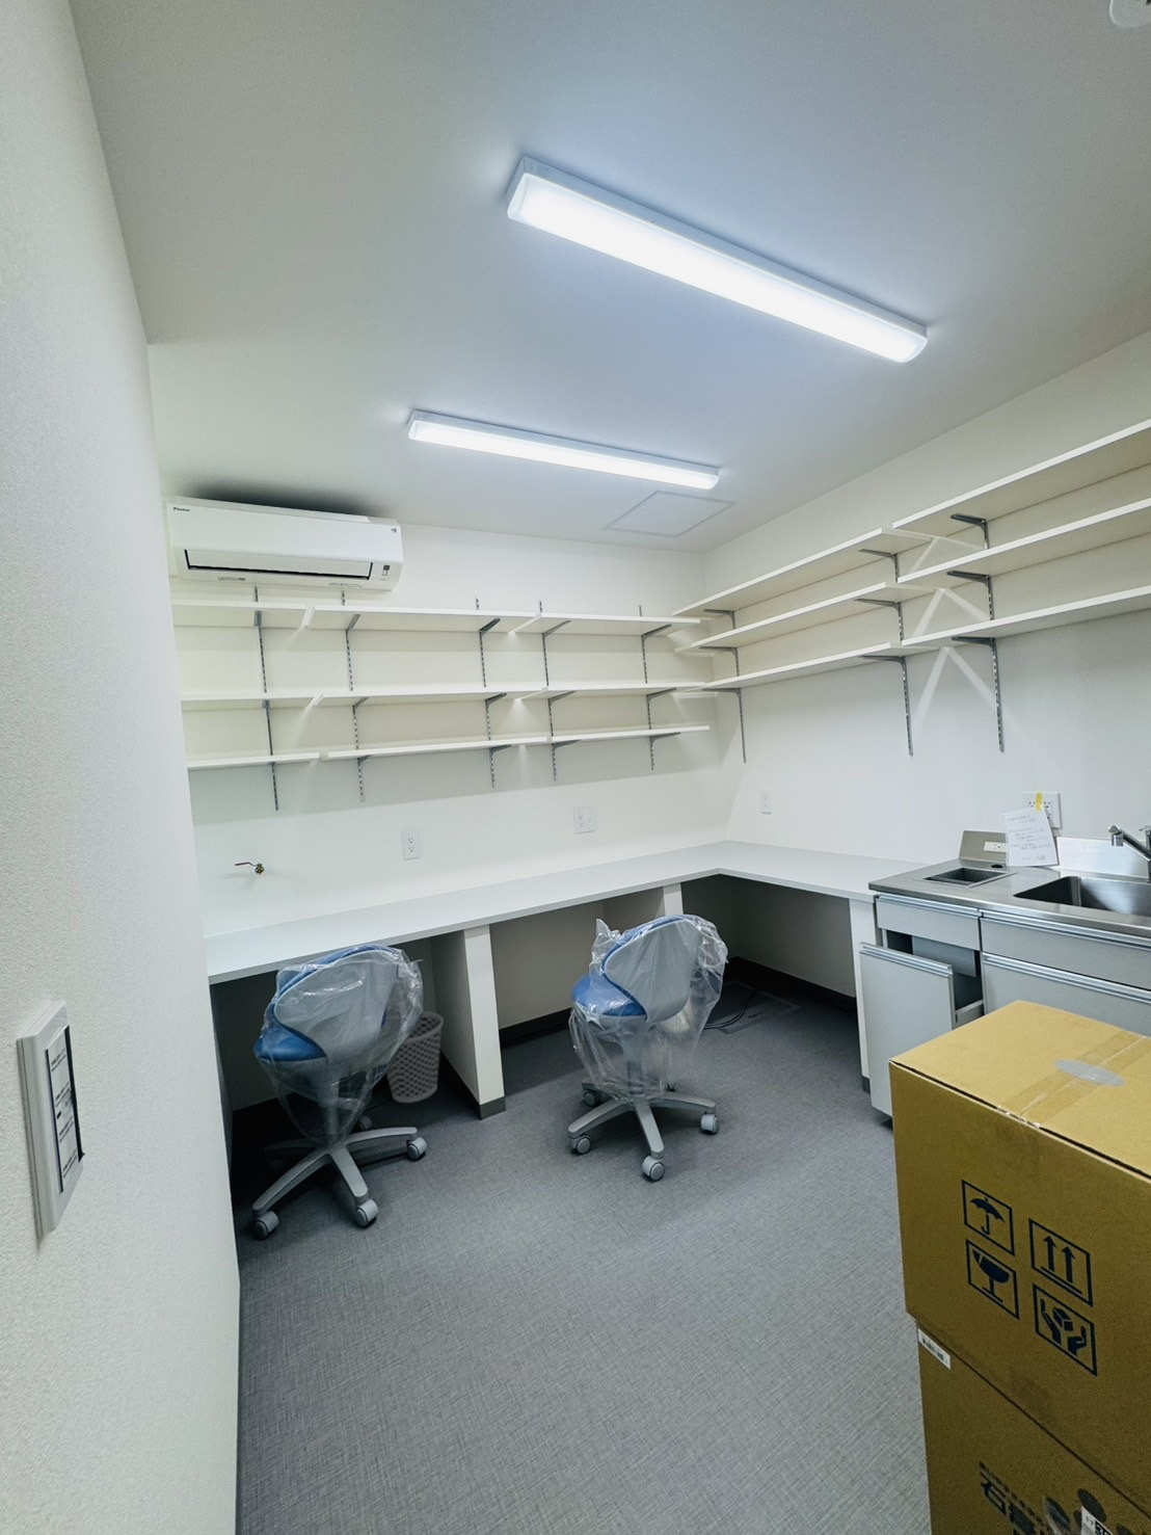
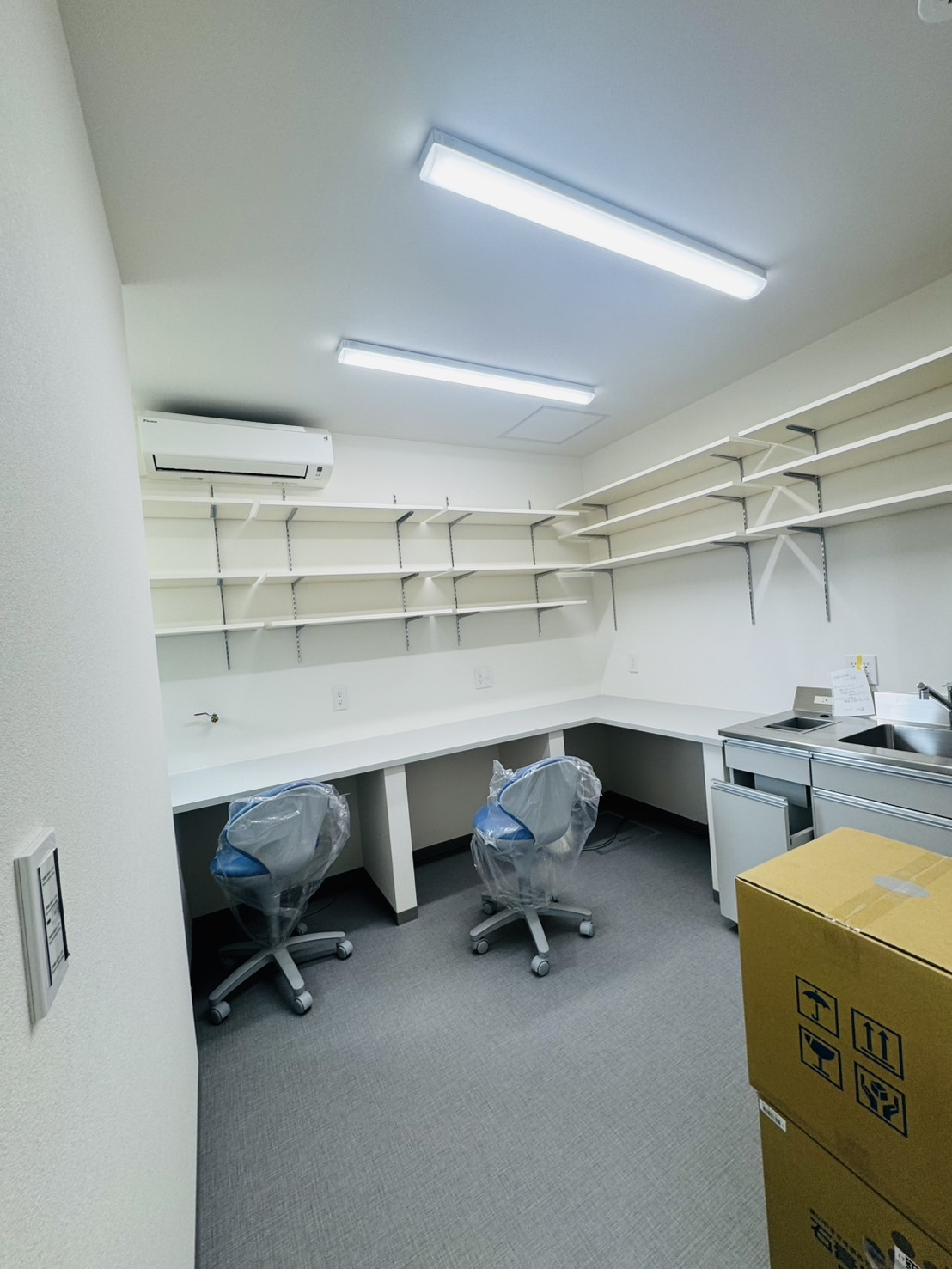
- wastebasket [386,1011,445,1103]
